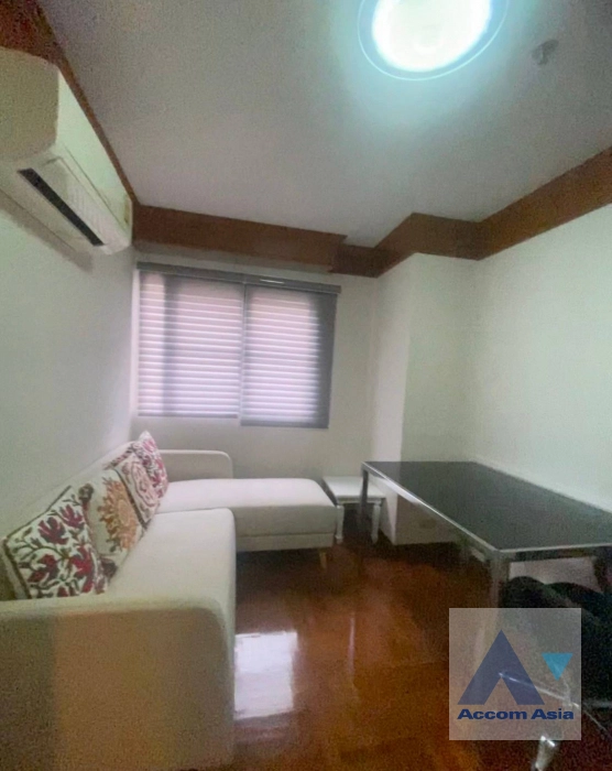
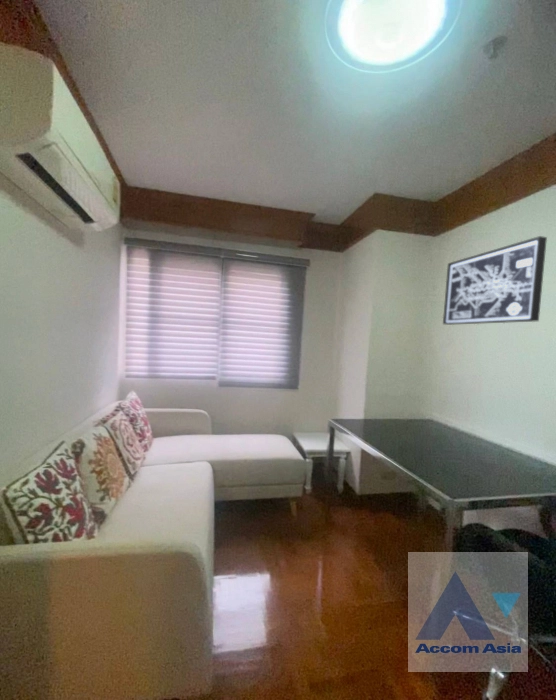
+ wall art [442,235,548,326]
